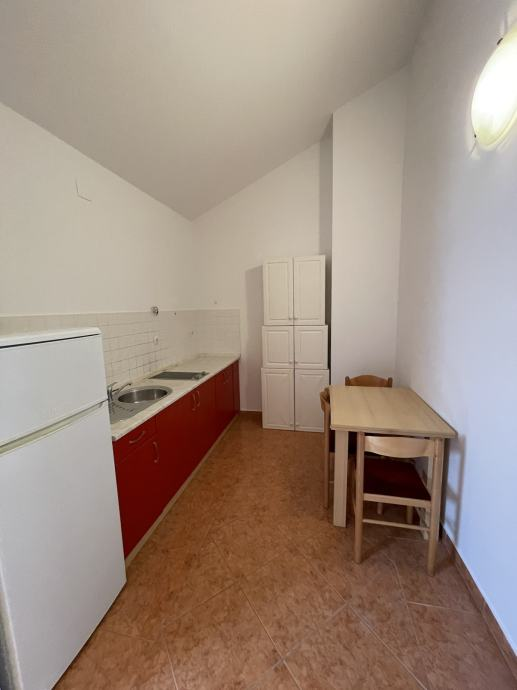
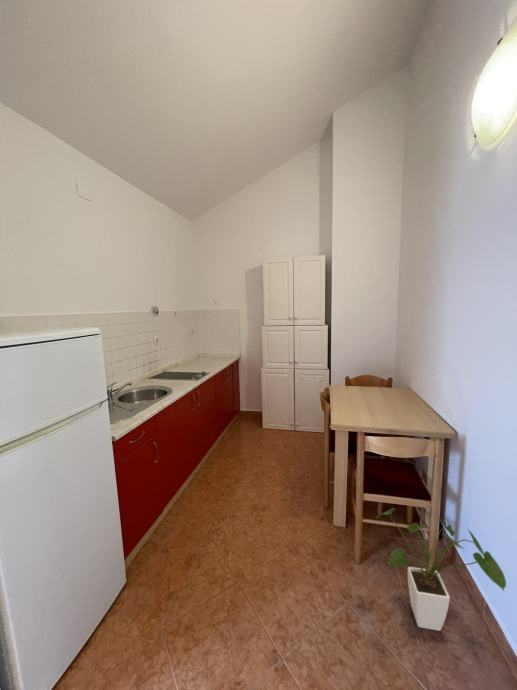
+ house plant [375,507,507,632]
